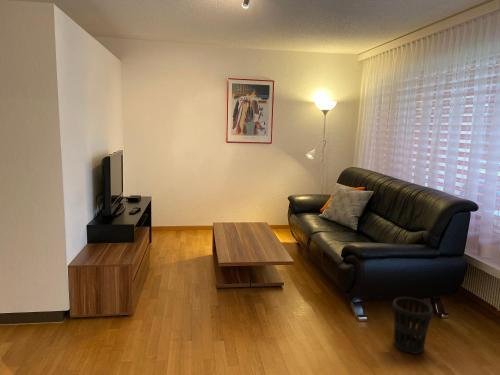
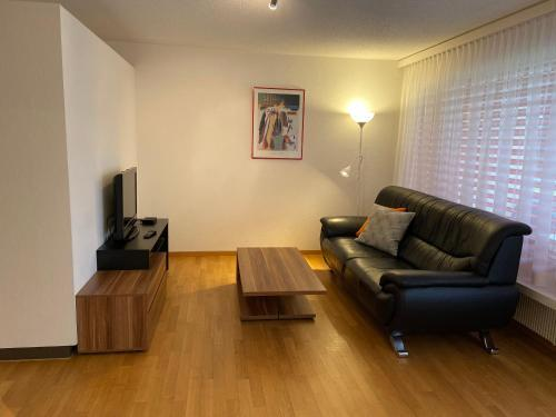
- wastebasket [392,296,434,355]
